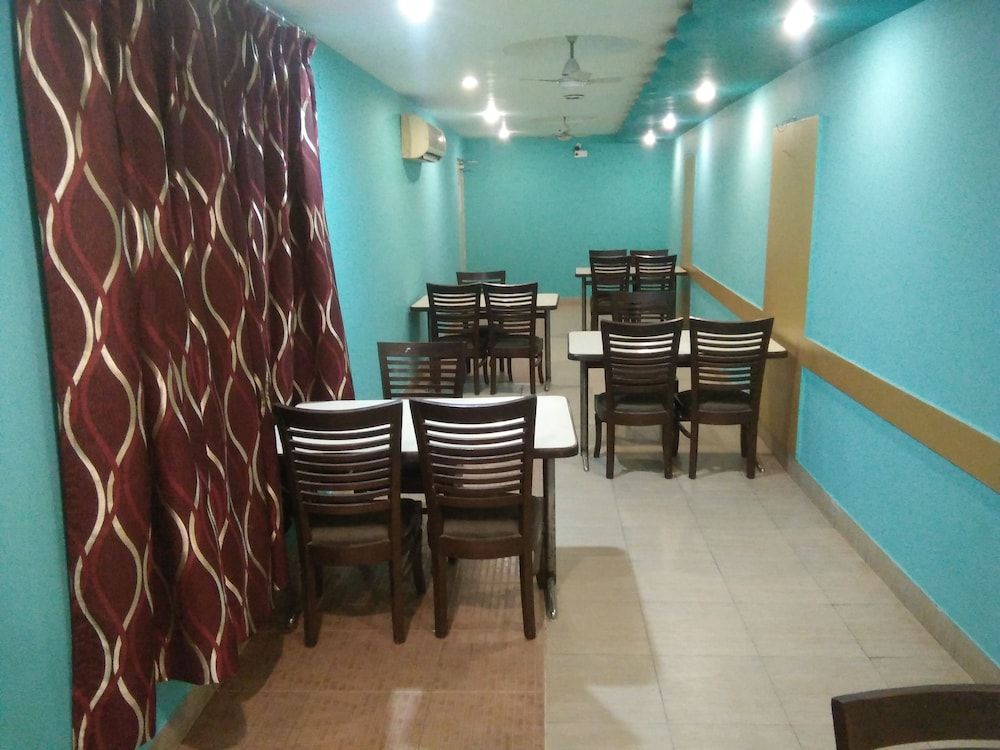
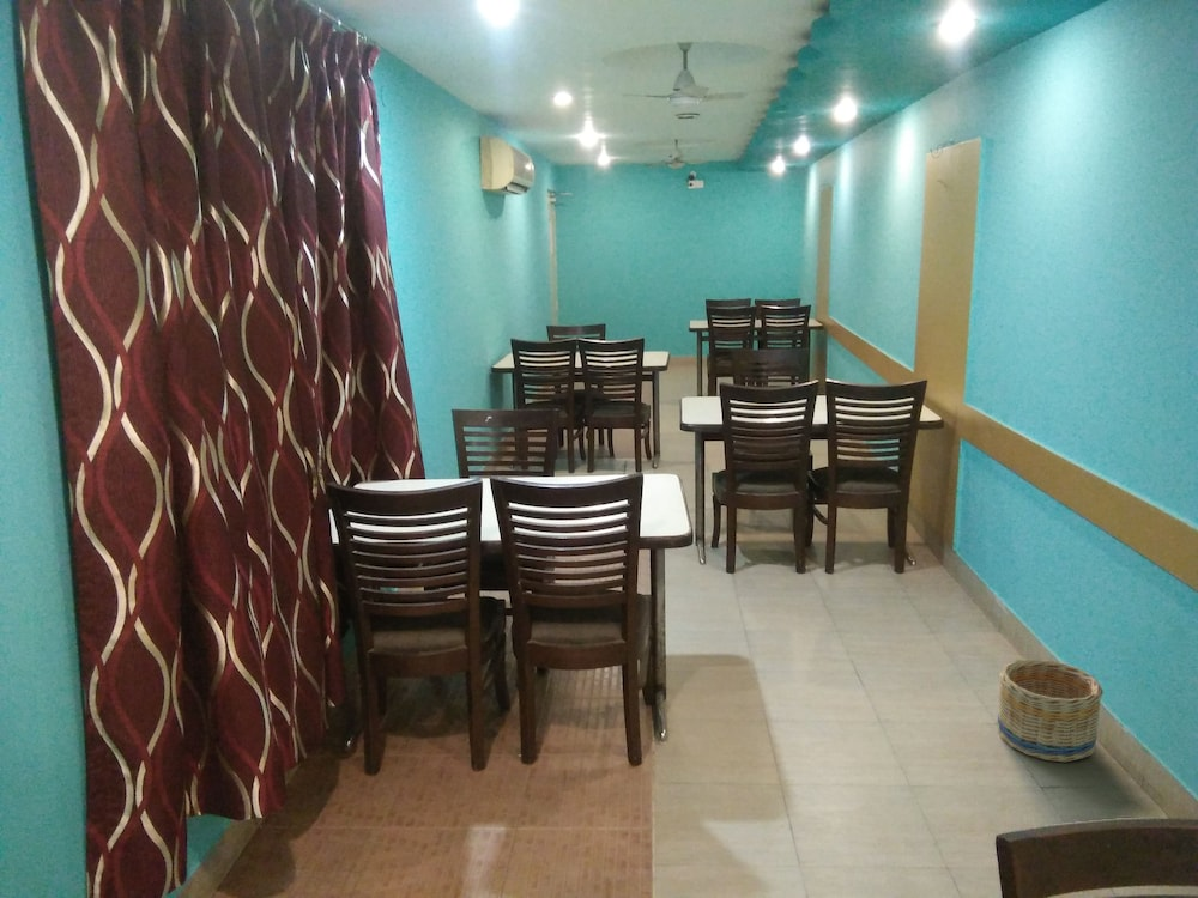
+ basket [996,657,1105,763]
